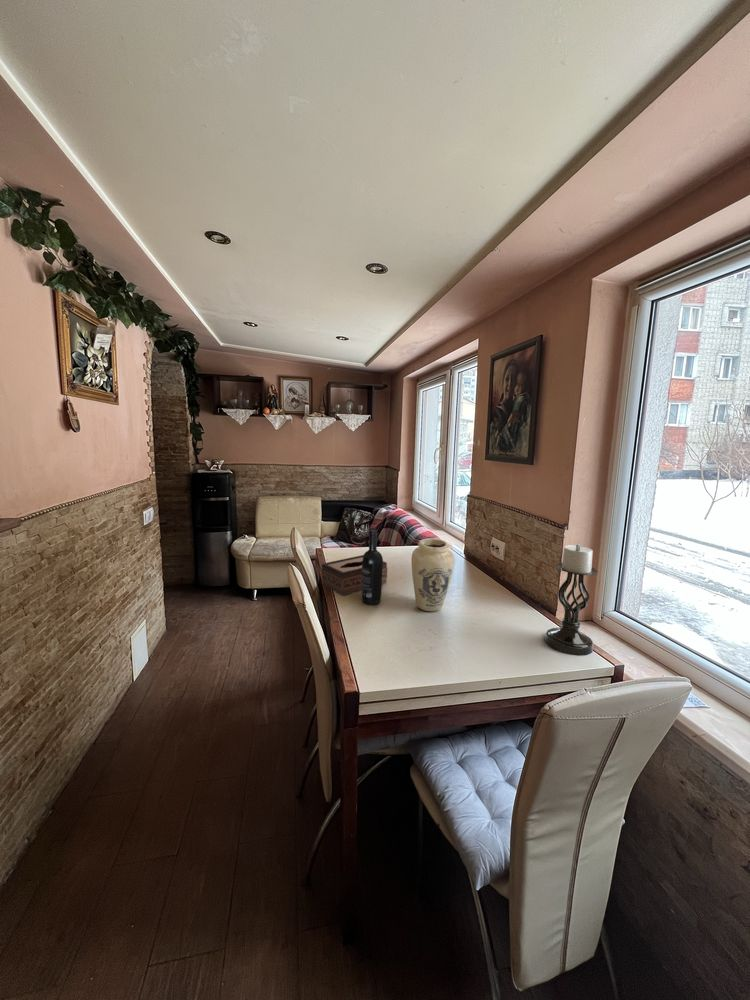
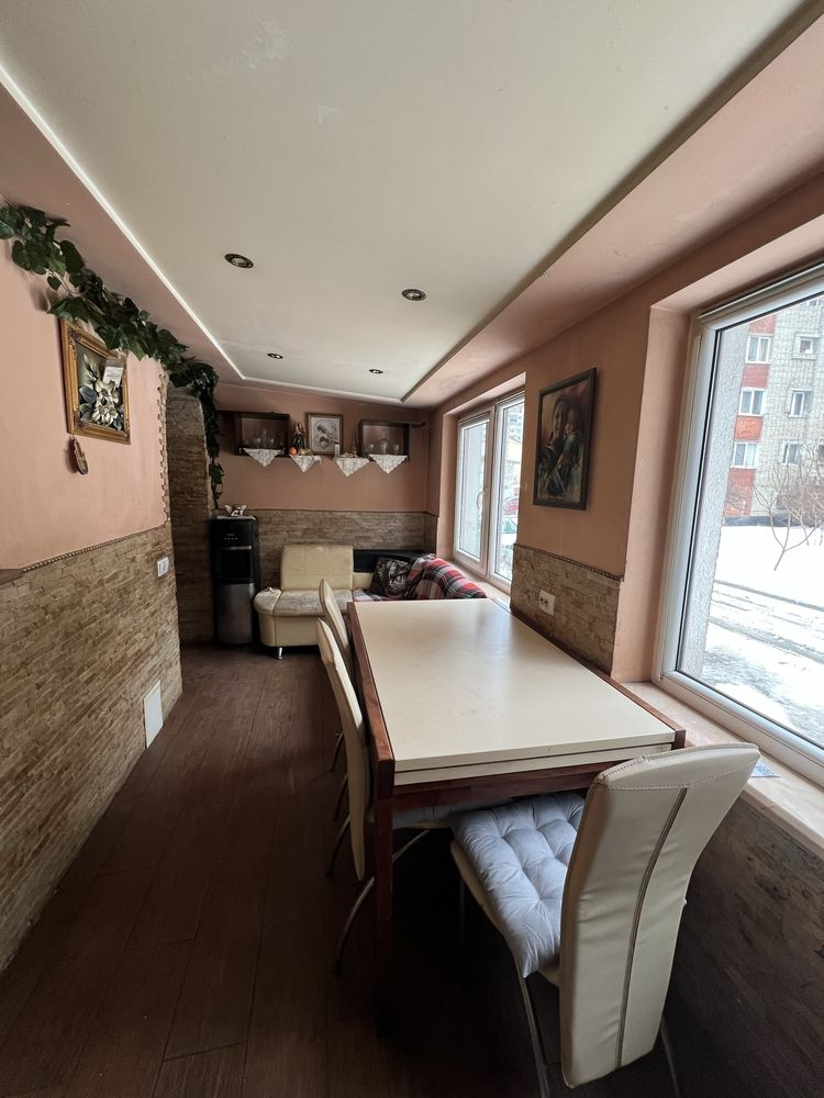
- wine bottle [361,529,384,606]
- vase [411,537,456,612]
- candle holder [544,543,599,656]
- tissue box [320,554,388,597]
